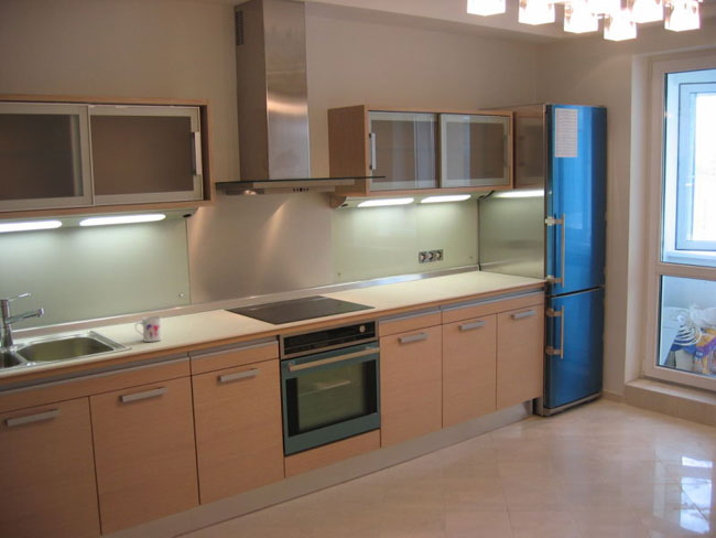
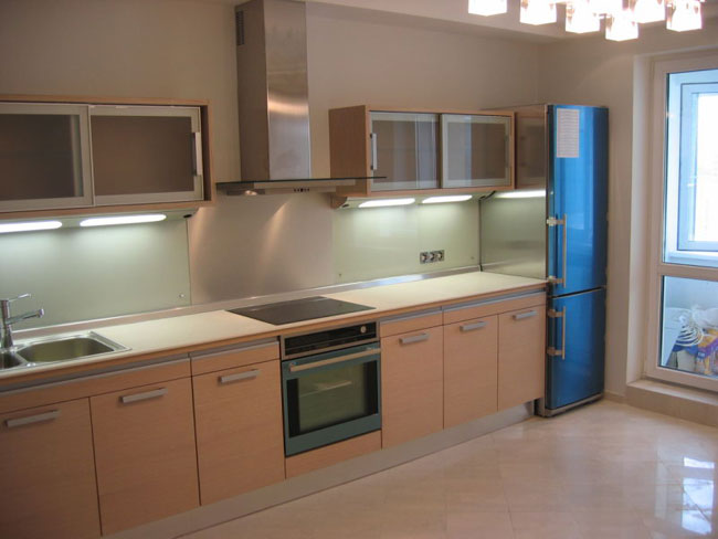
- mug [134,315,163,343]
